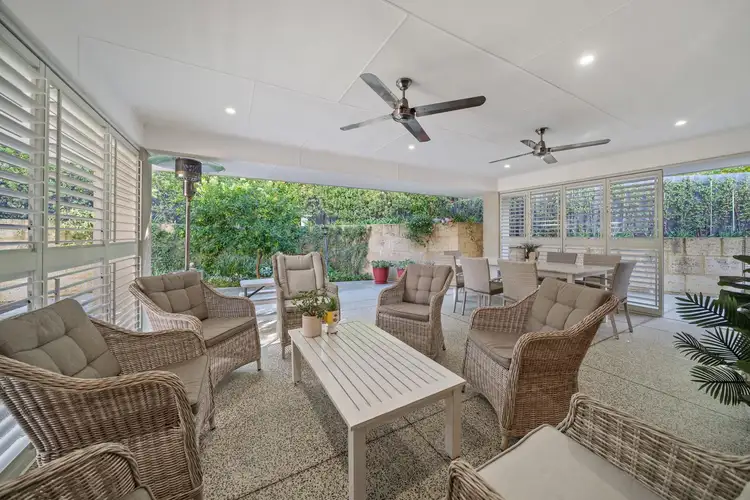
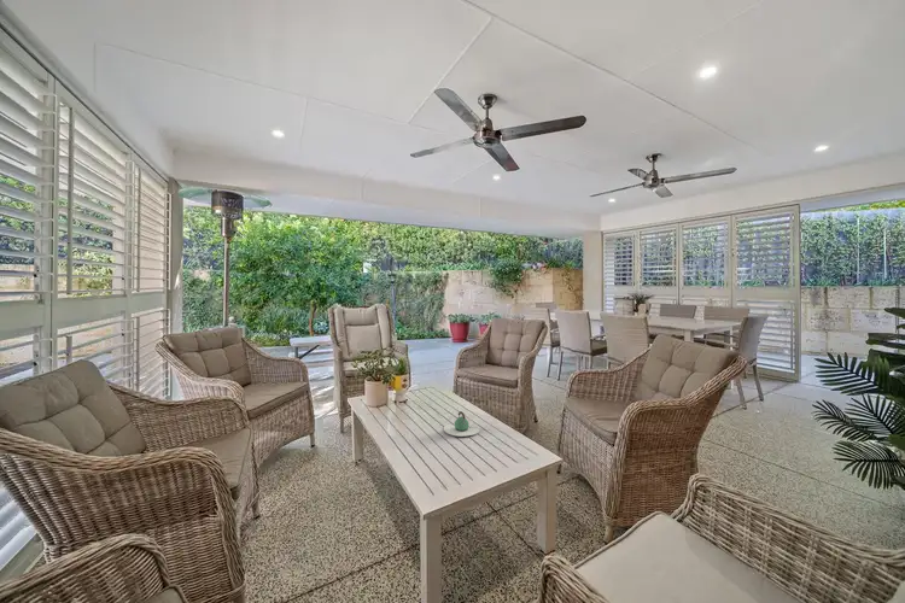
+ teapot [443,410,480,438]
